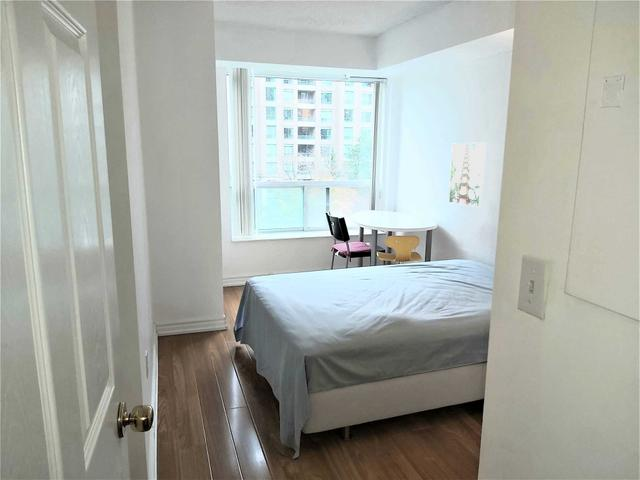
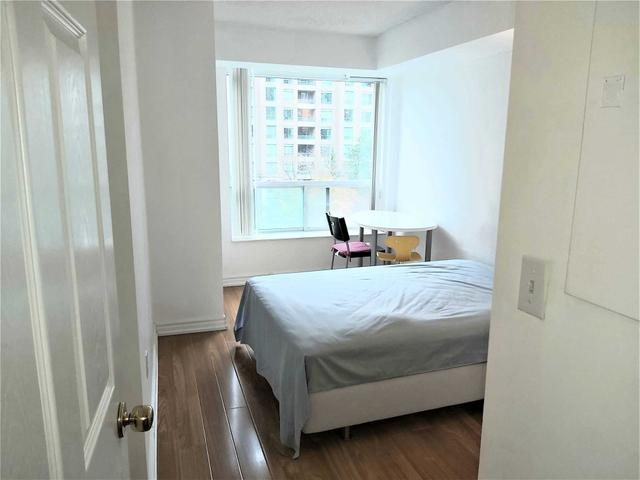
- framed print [448,141,487,208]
